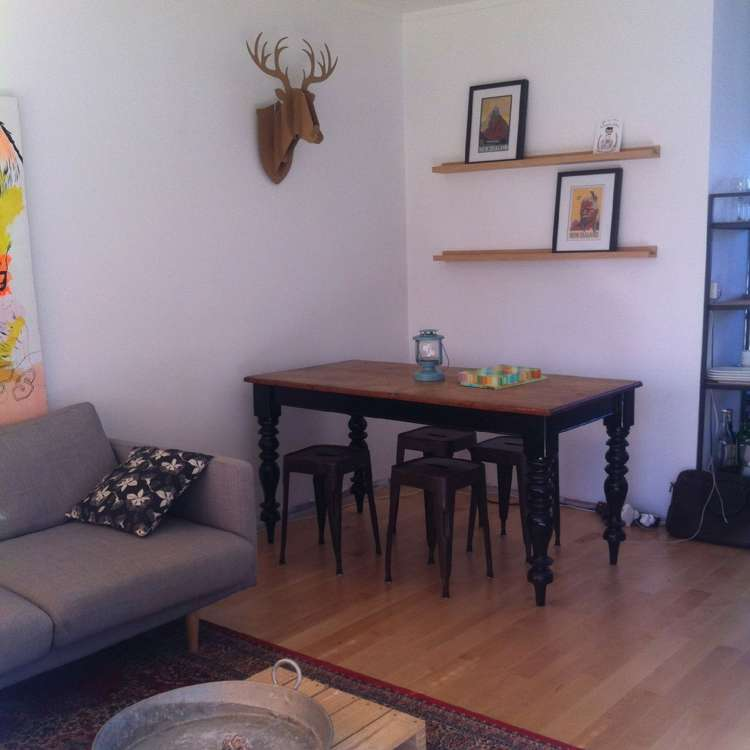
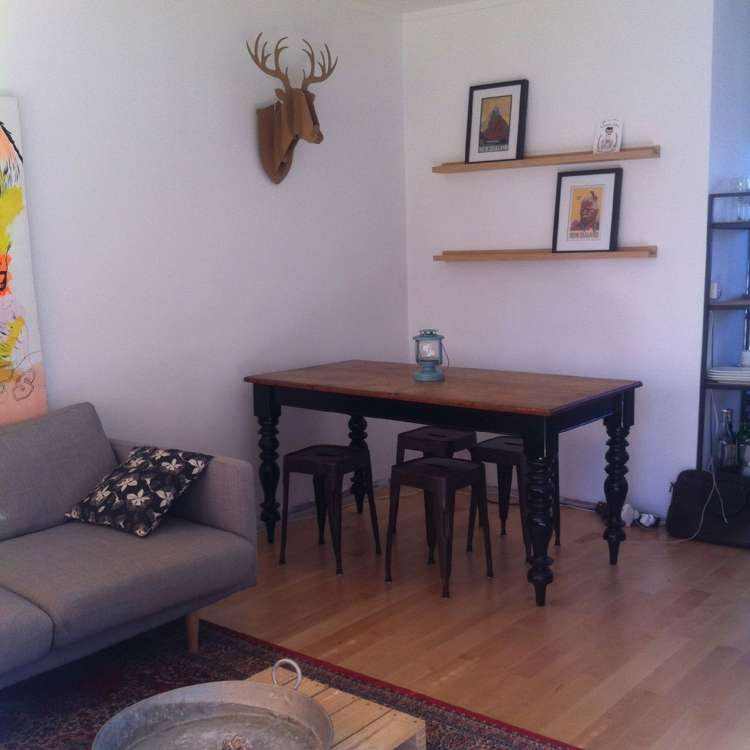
- board game [457,364,549,391]
